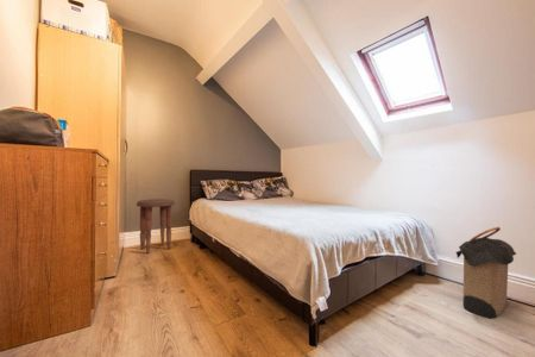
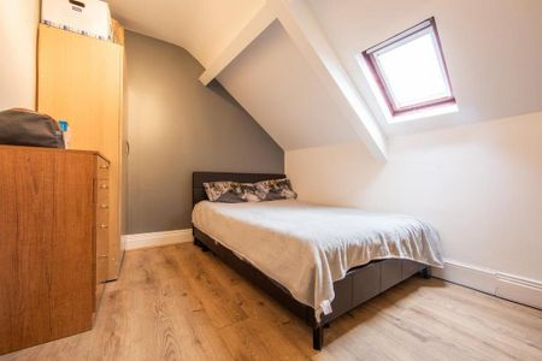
- laundry hamper [455,226,517,319]
- side table [136,198,176,255]
